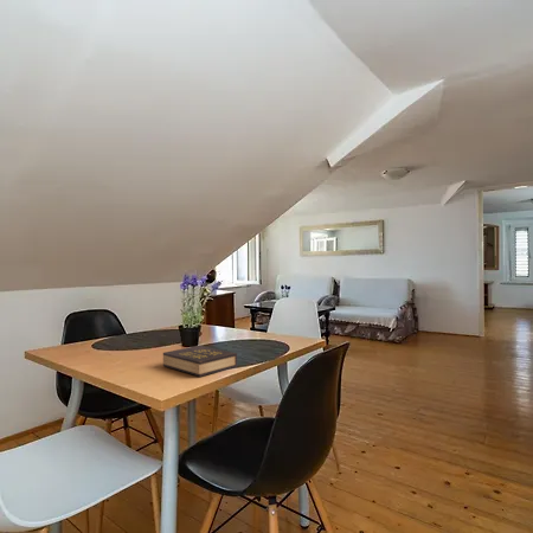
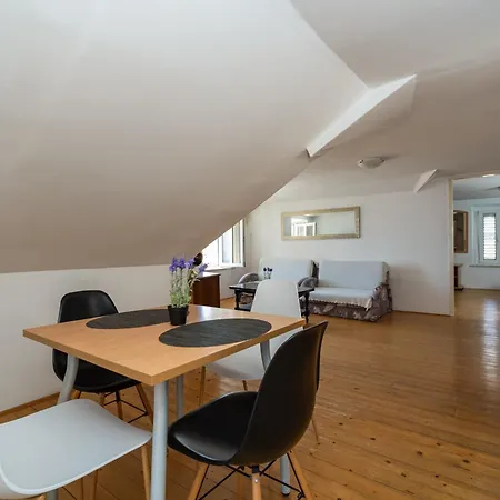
- hardback book [162,345,238,378]
